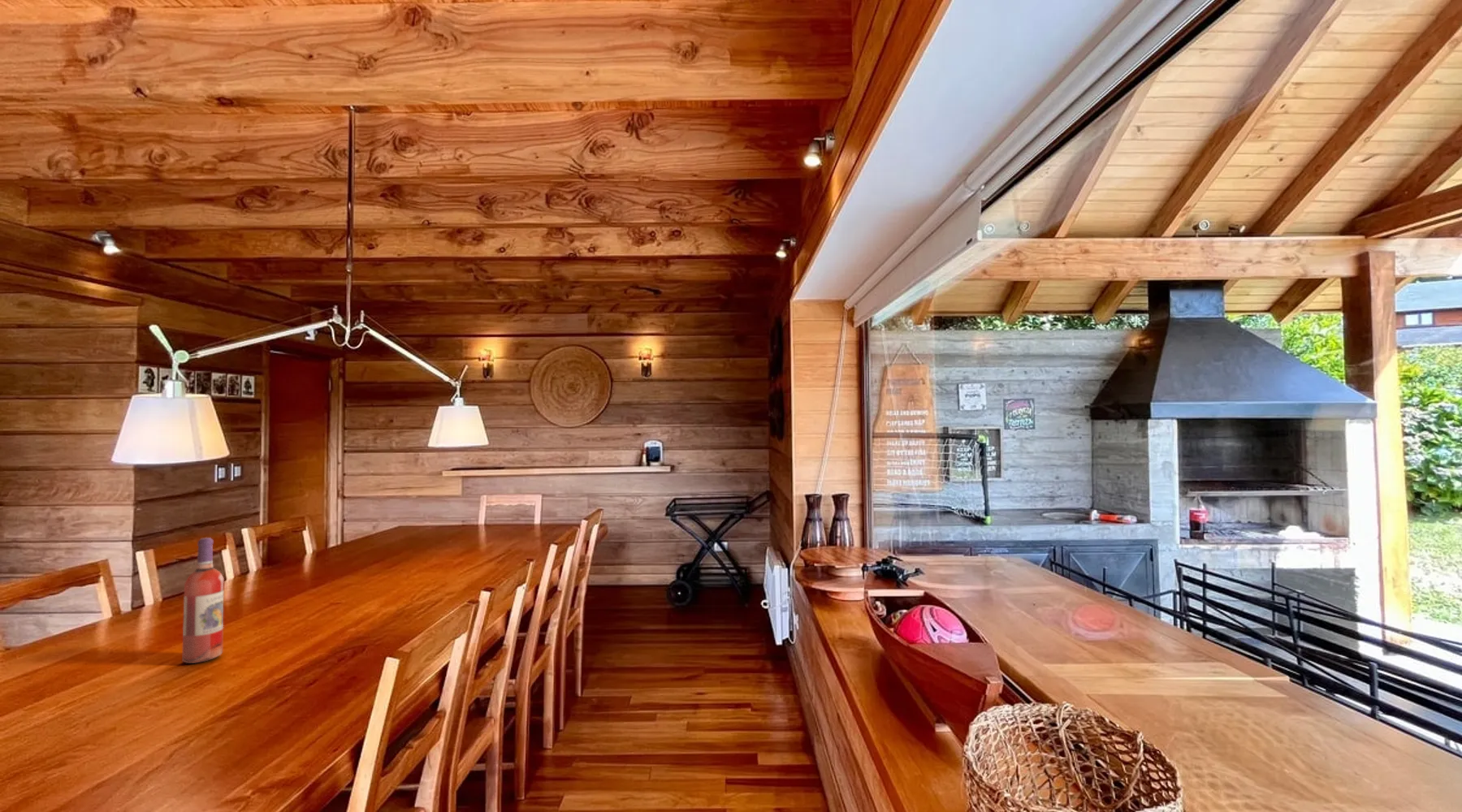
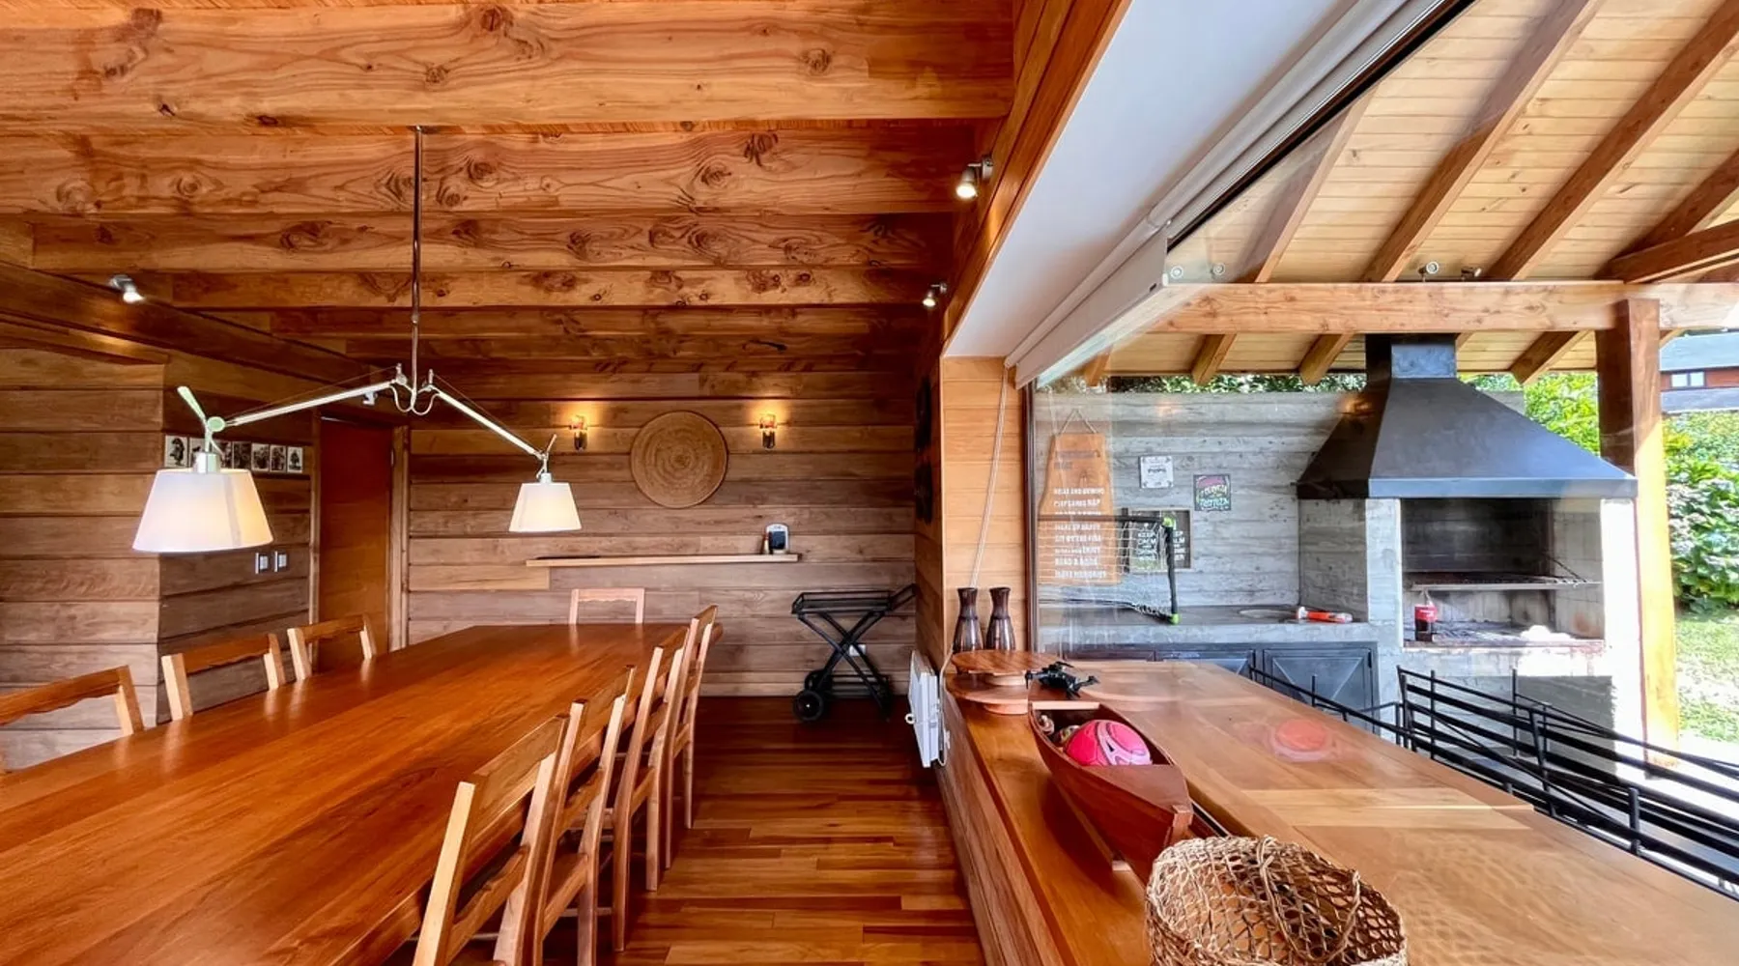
- wine bottle [181,537,225,664]
